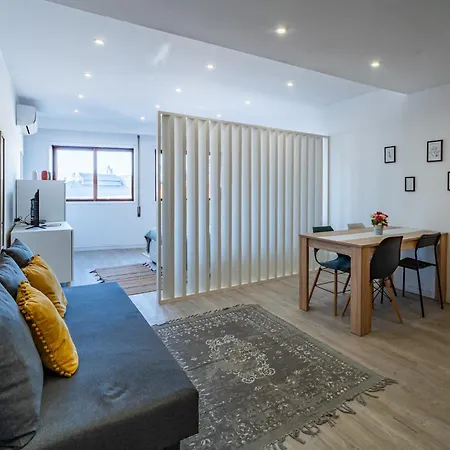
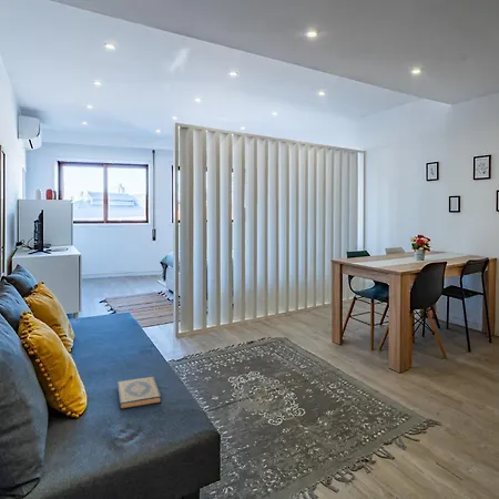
+ hardback book [116,376,162,410]
